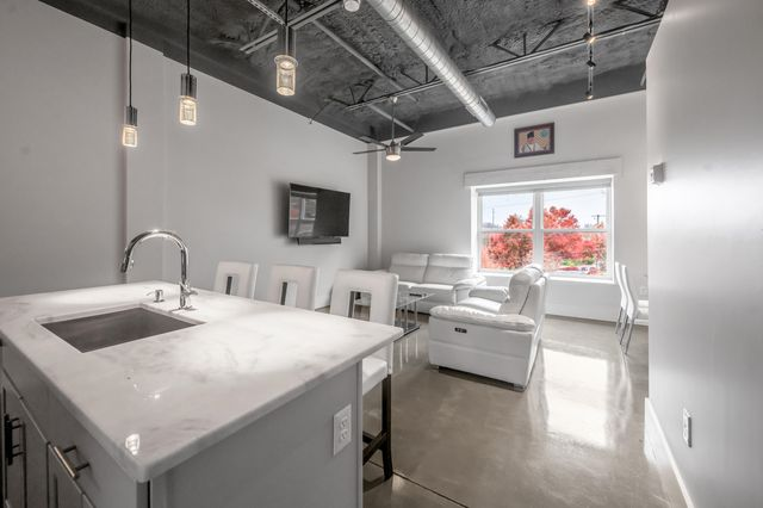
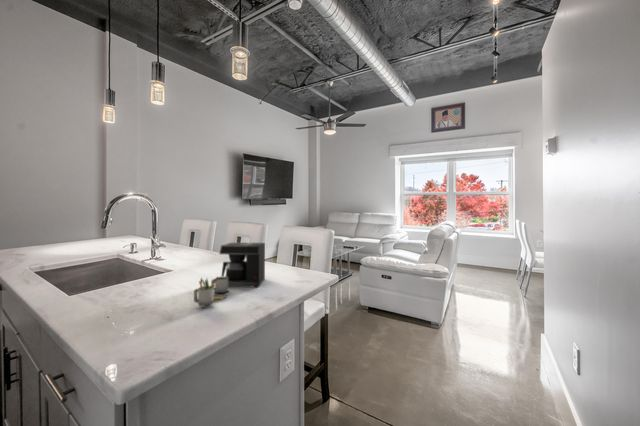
+ coffee maker [193,242,266,307]
